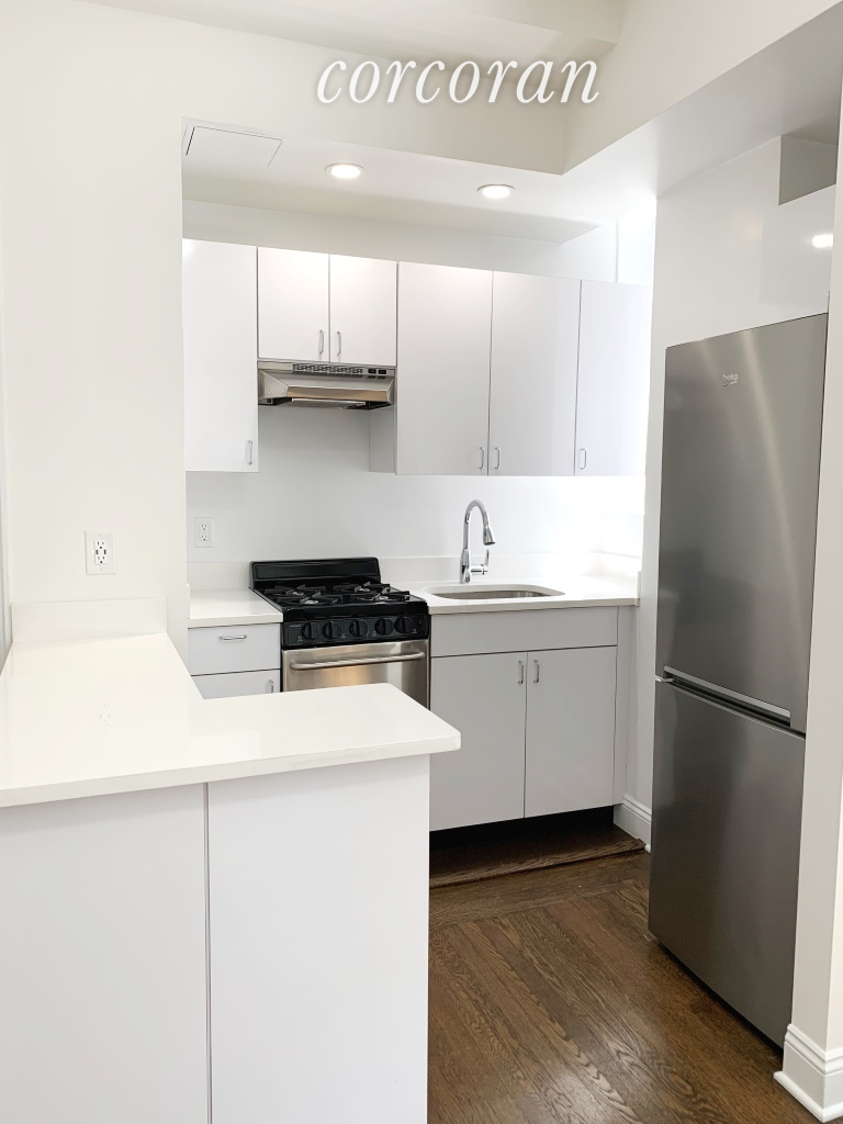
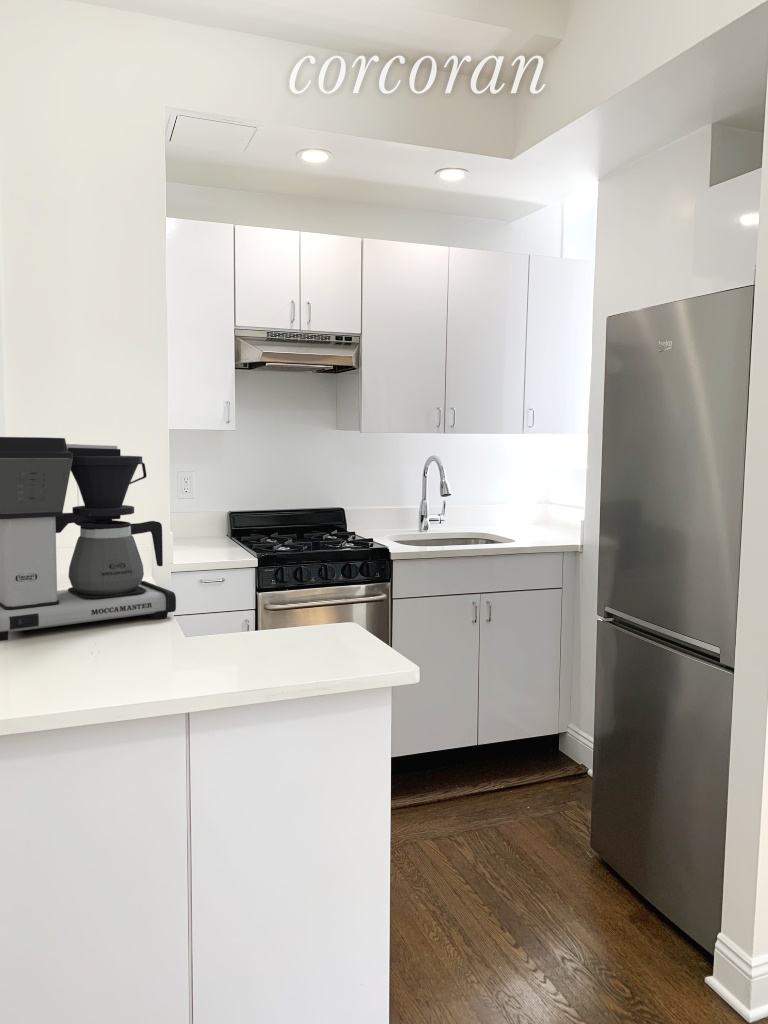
+ coffee maker [0,436,177,642]
